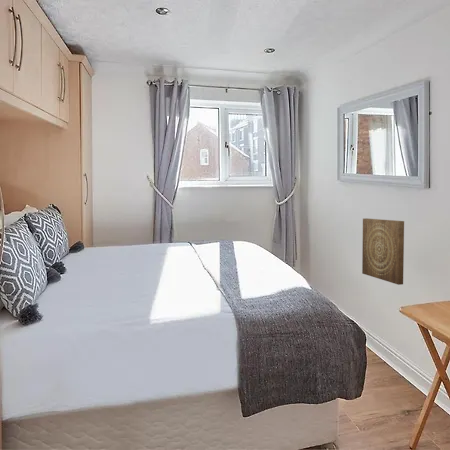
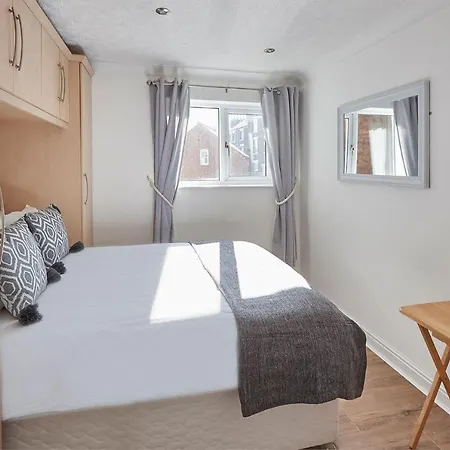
- wall art [361,217,405,286]
